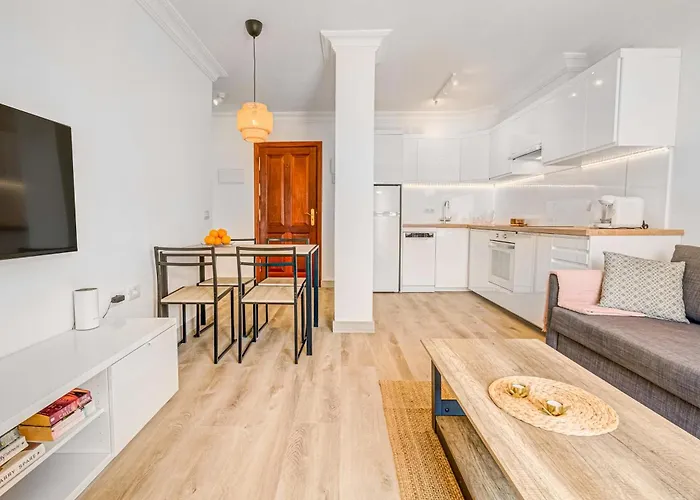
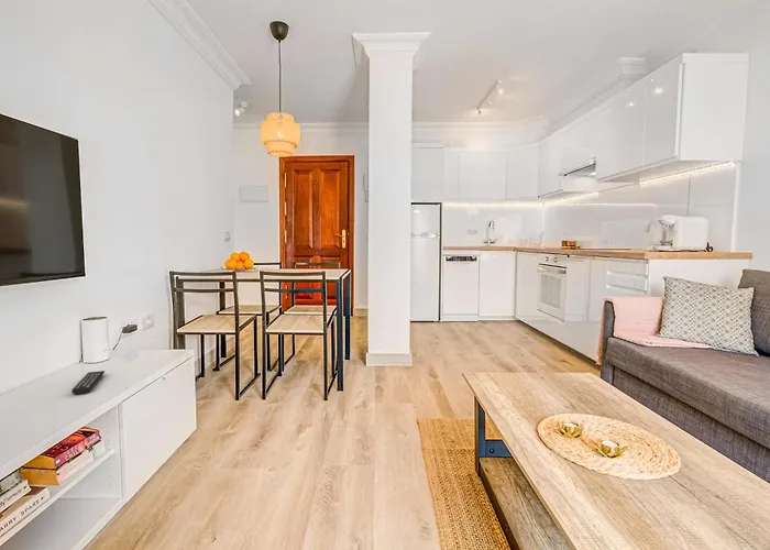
+ remote control [70,370,106,396]
